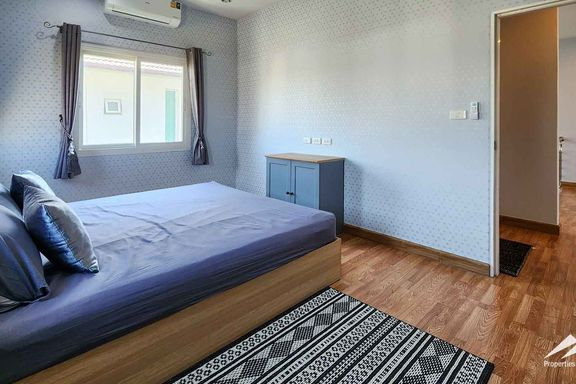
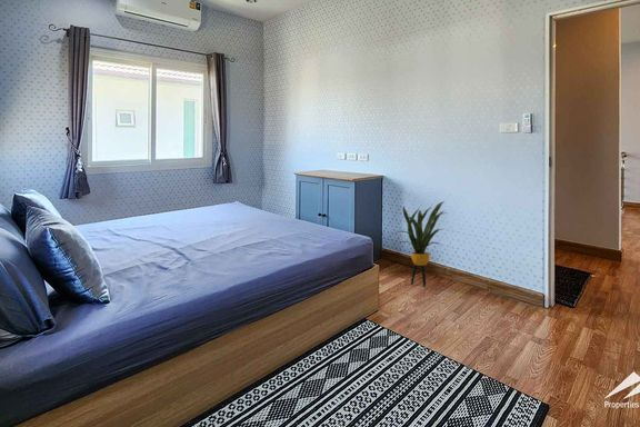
+ house plant [394,200,448,288]
